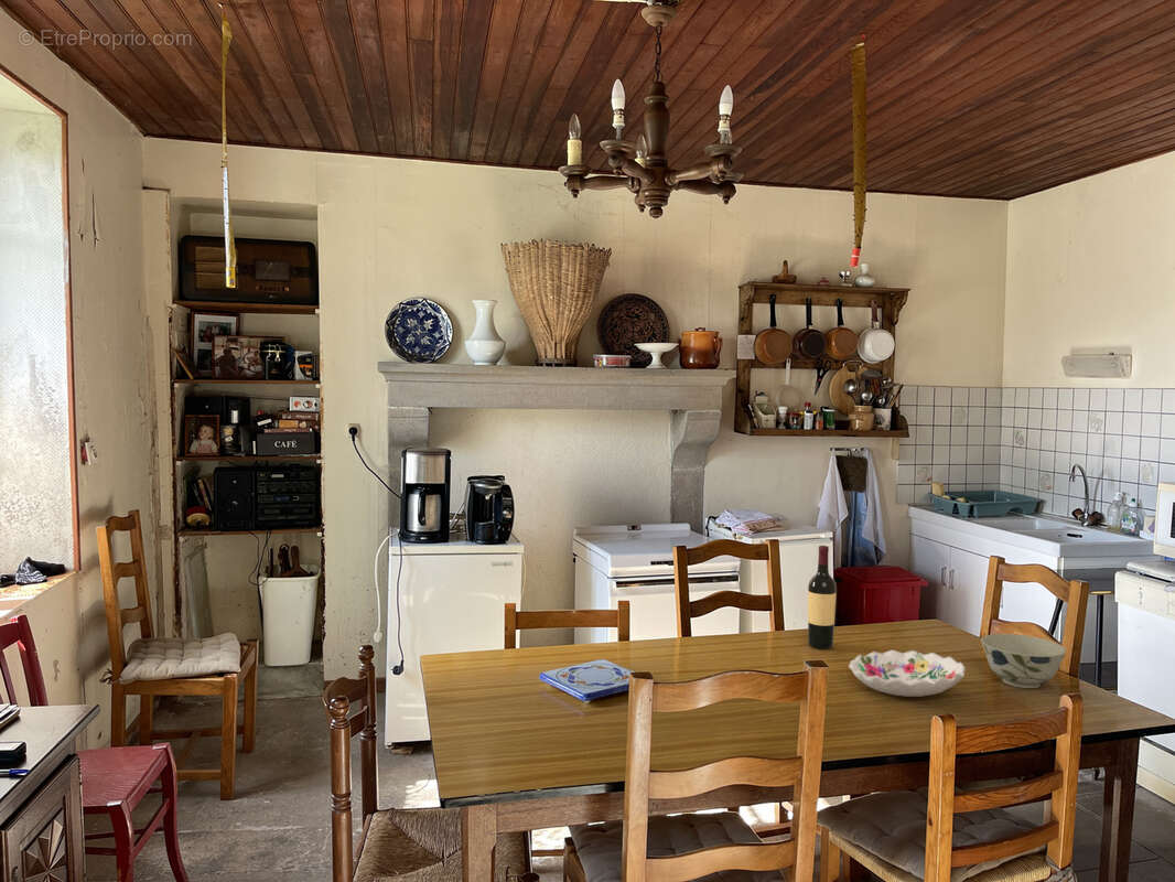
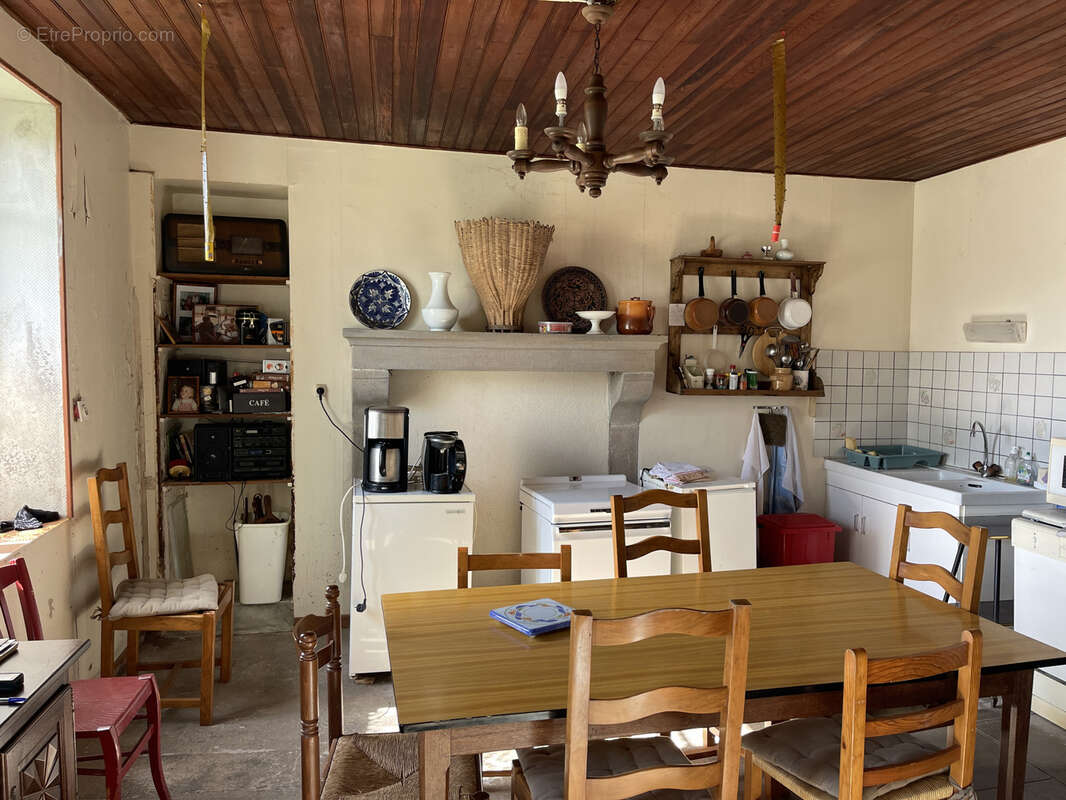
- wine bottle [807,545,838,650]
- bowl [980,633,1067,689]
- decorative bowl [848,648,967,698]
